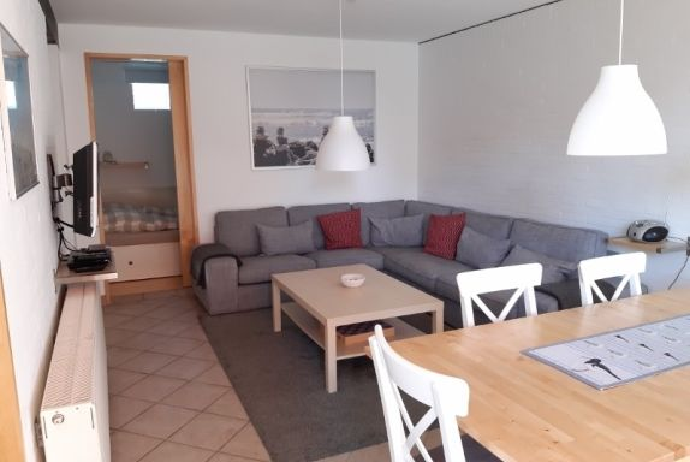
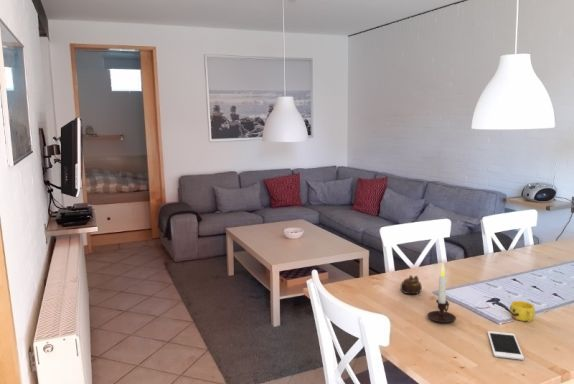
+ teapot [400,274,423,295]
+ cup [509,300,536,323]
+ candle [426,262,457,324]
+ cell phone [487,330,525,361]
